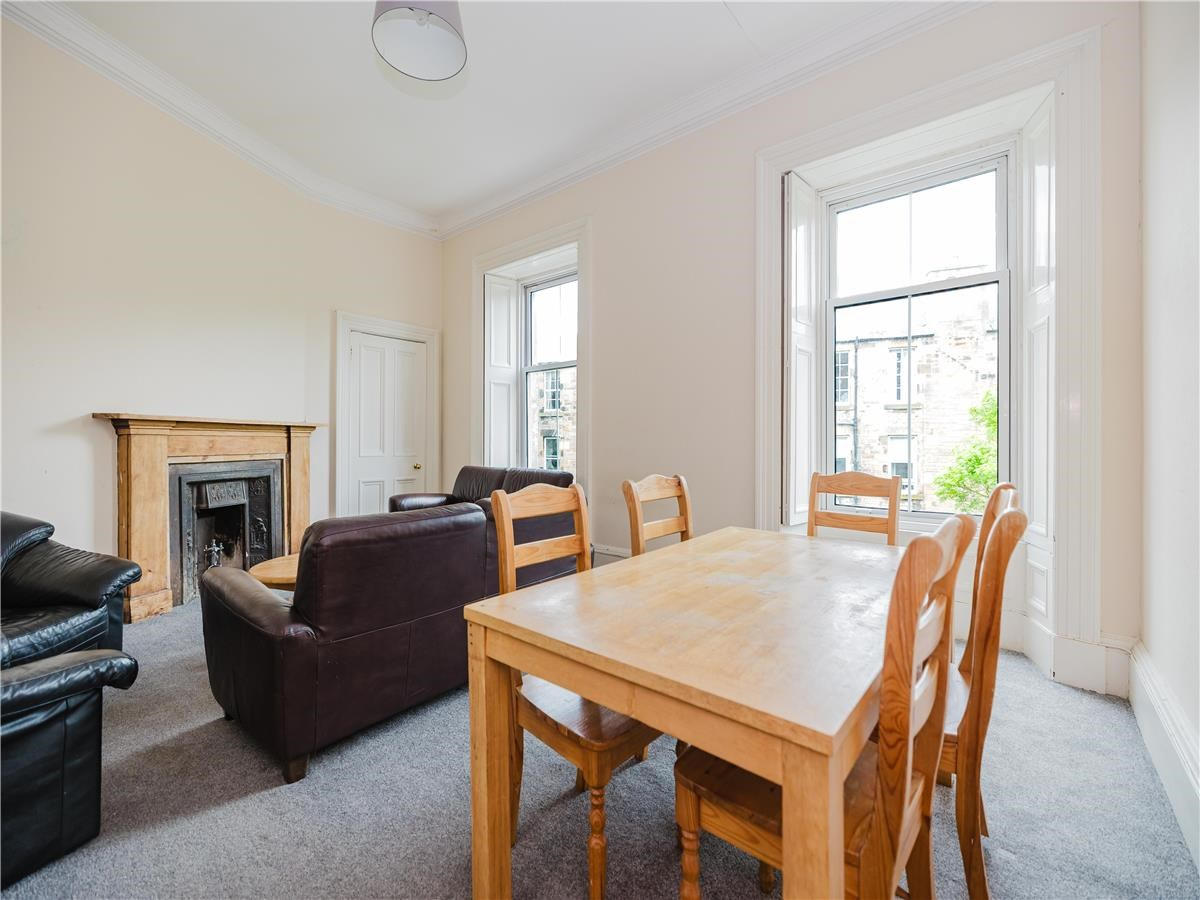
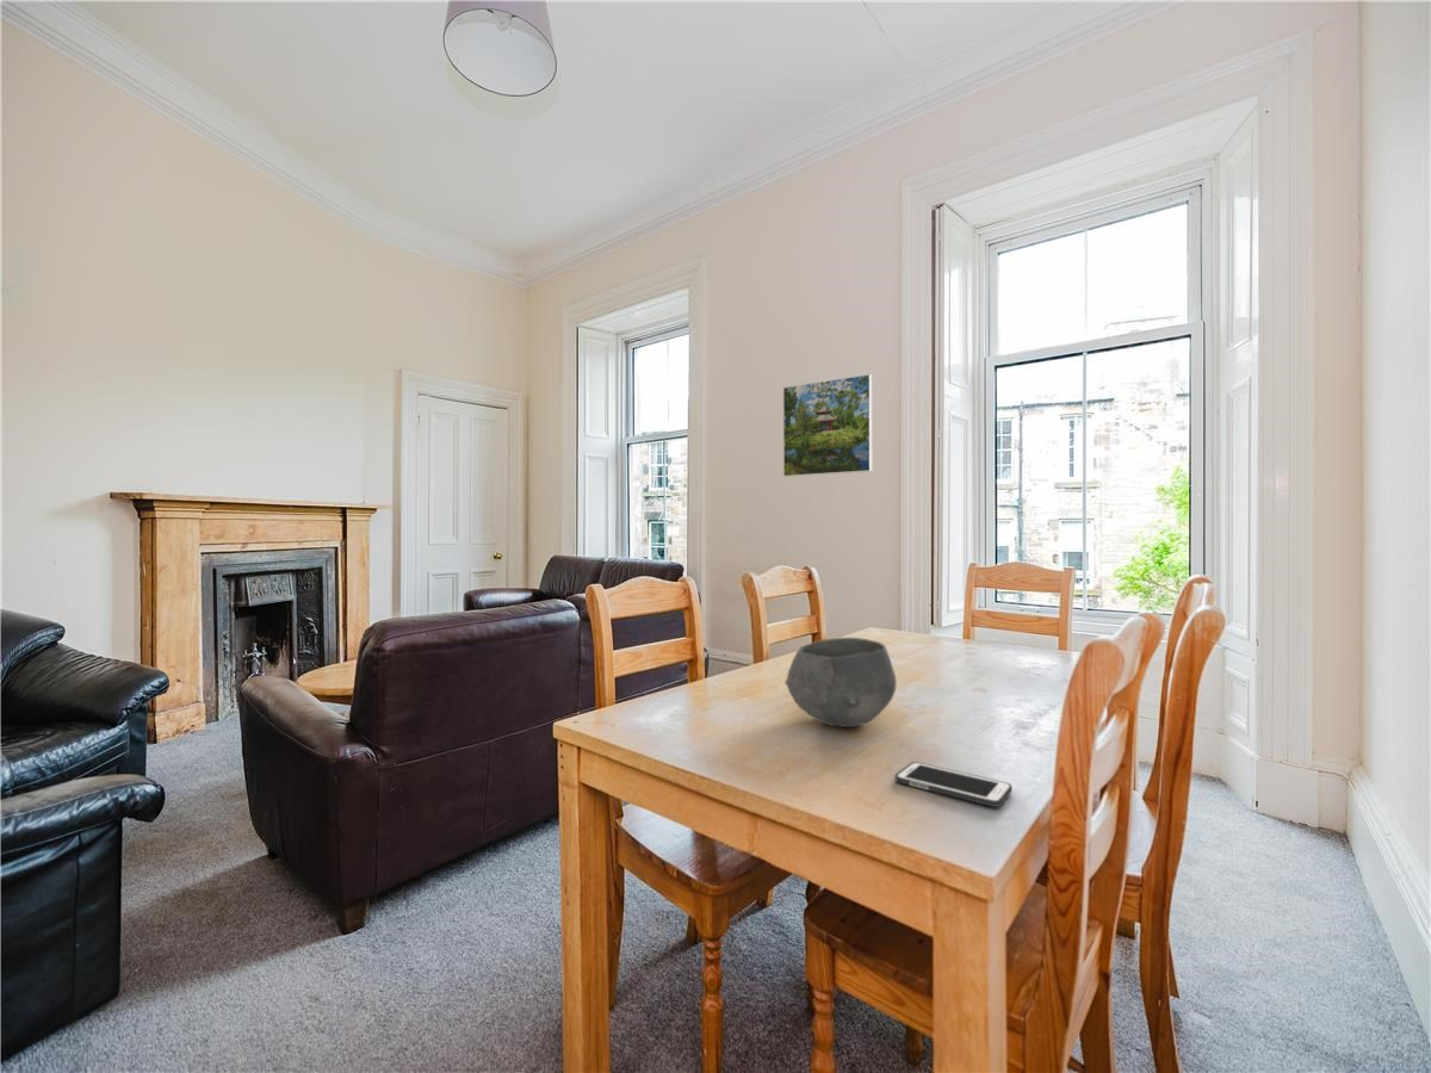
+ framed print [782,373,873,478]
+ cell phone [894,761,1014,808]
+ bowl [783,637,898,728]
